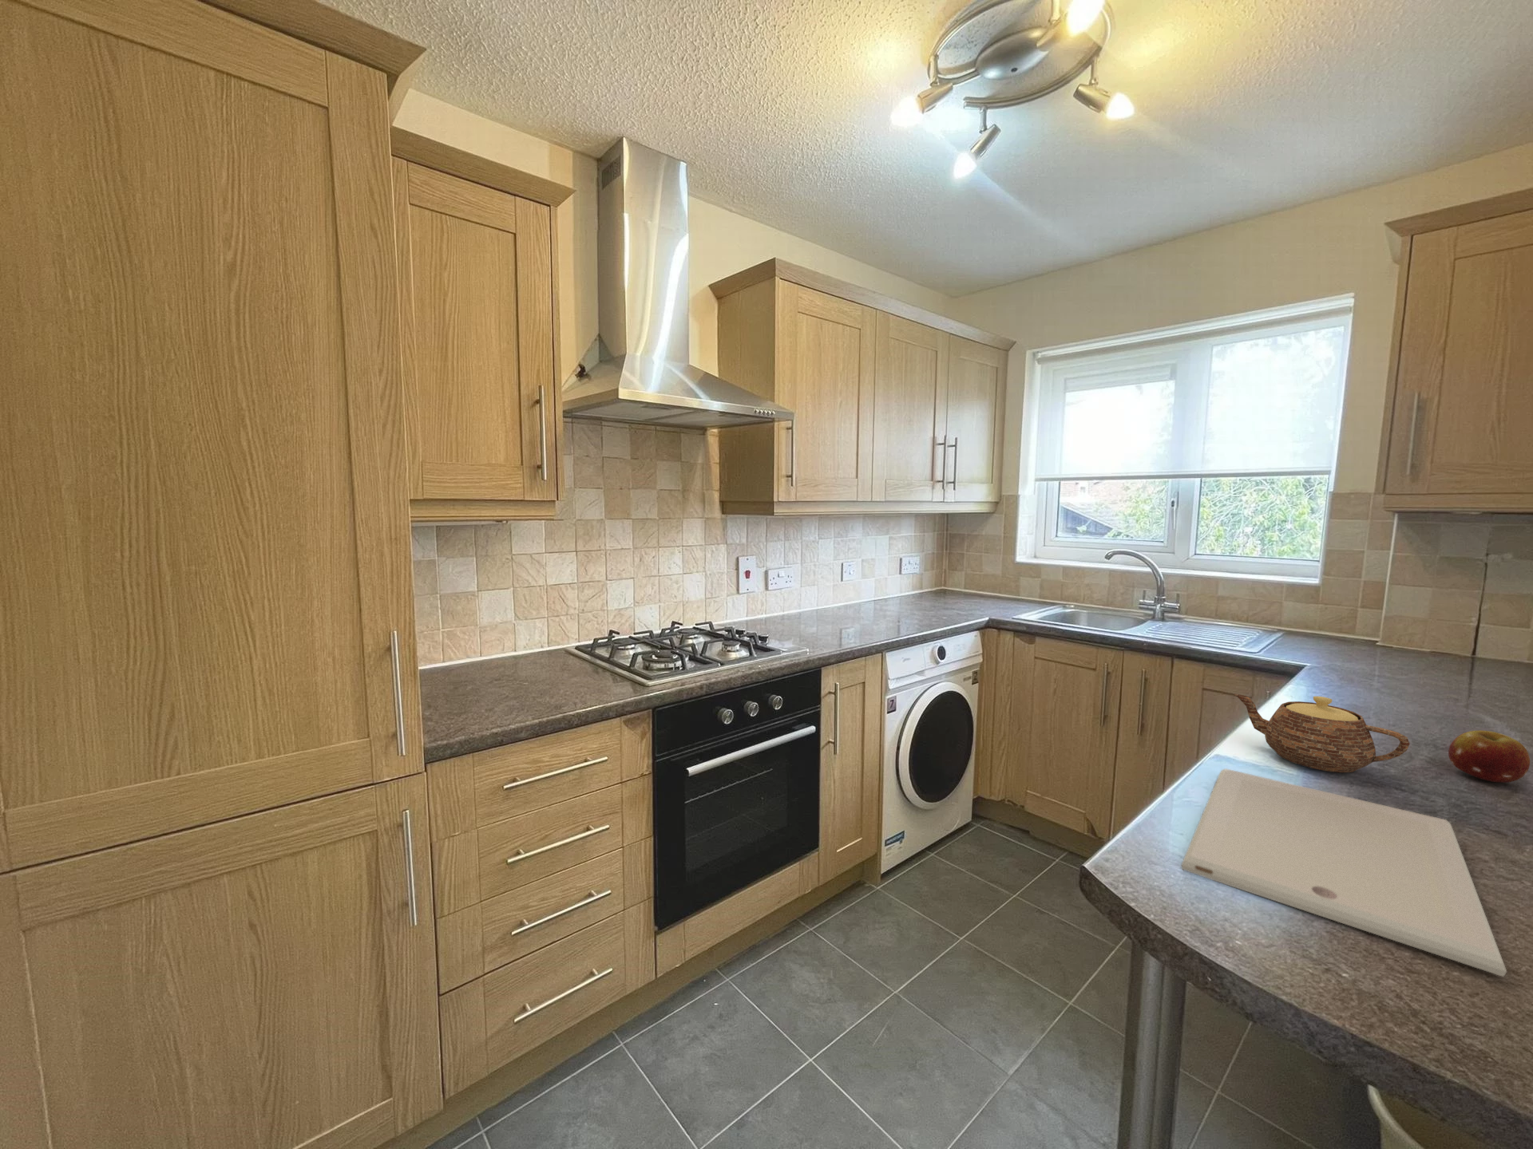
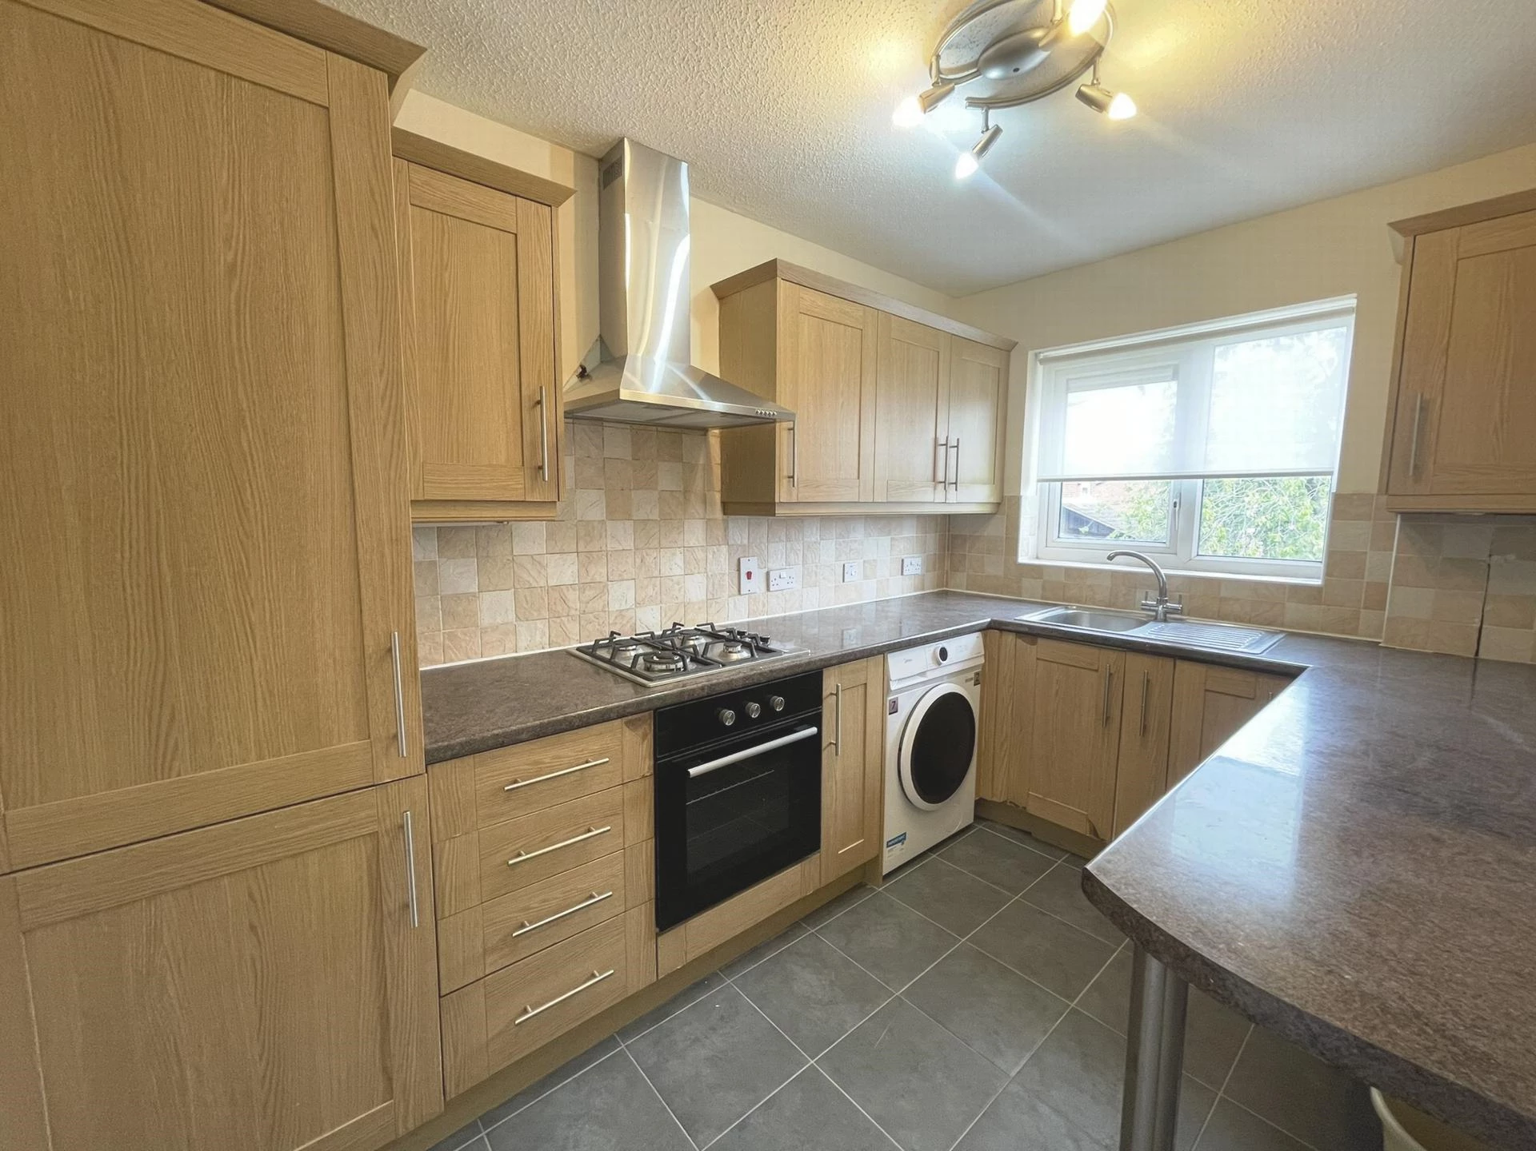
- fruit [1447,730,1531,783]
- teapot [1234,694,1411,774]
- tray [1181,768,1508,978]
